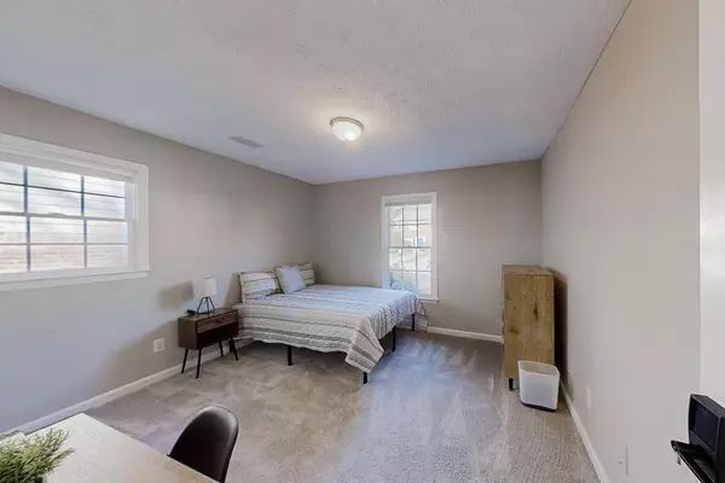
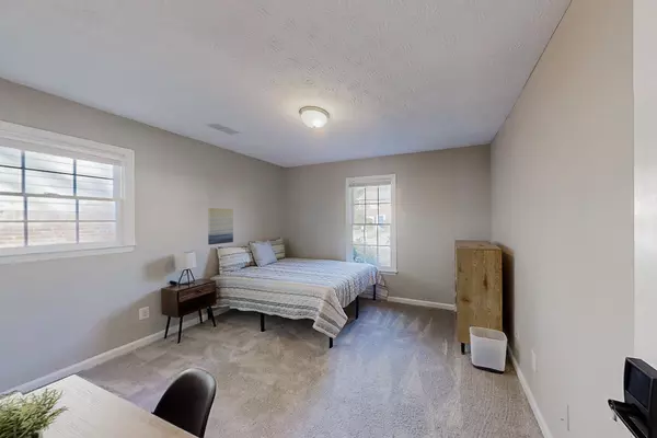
+ wall art [207,207,234,245]
